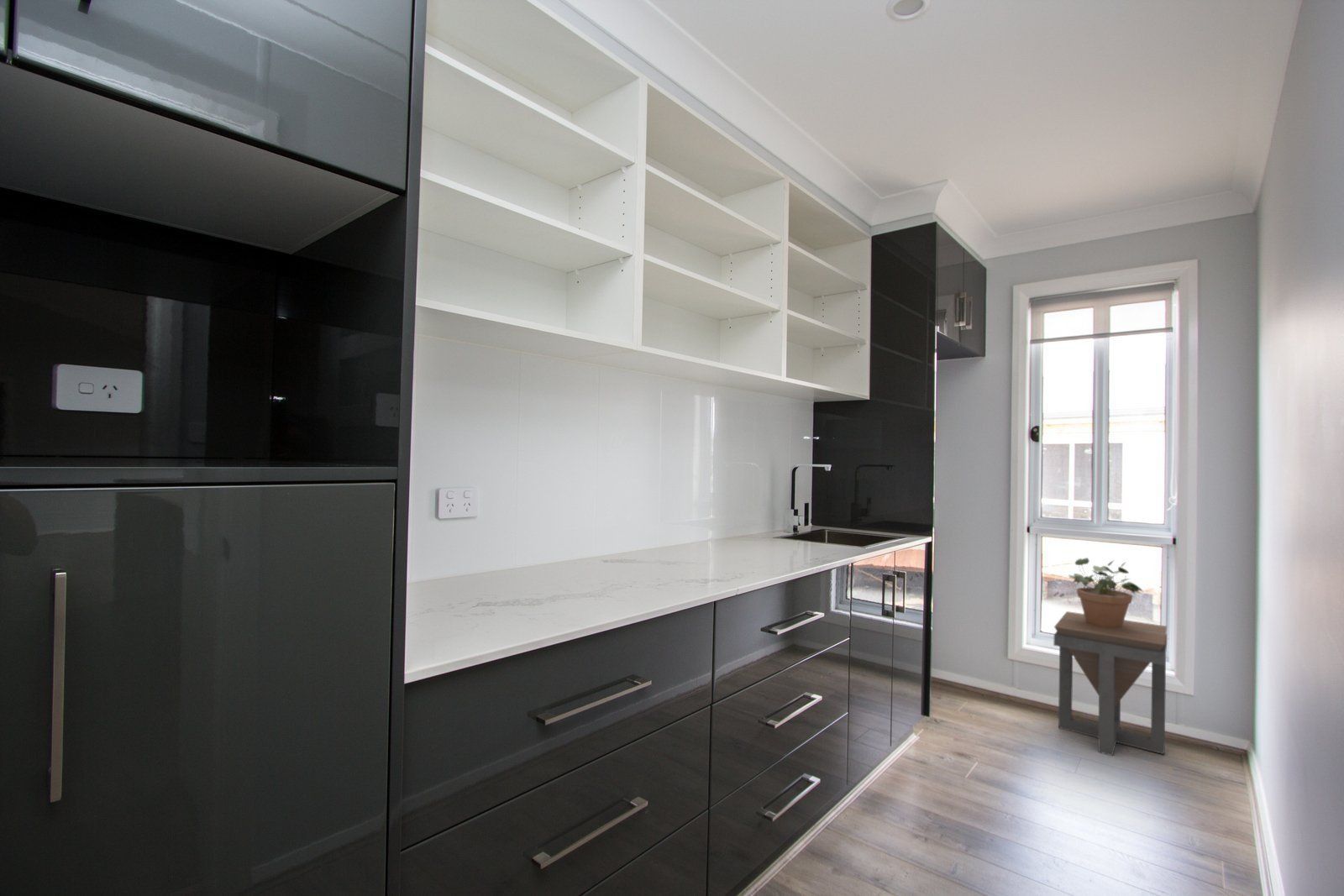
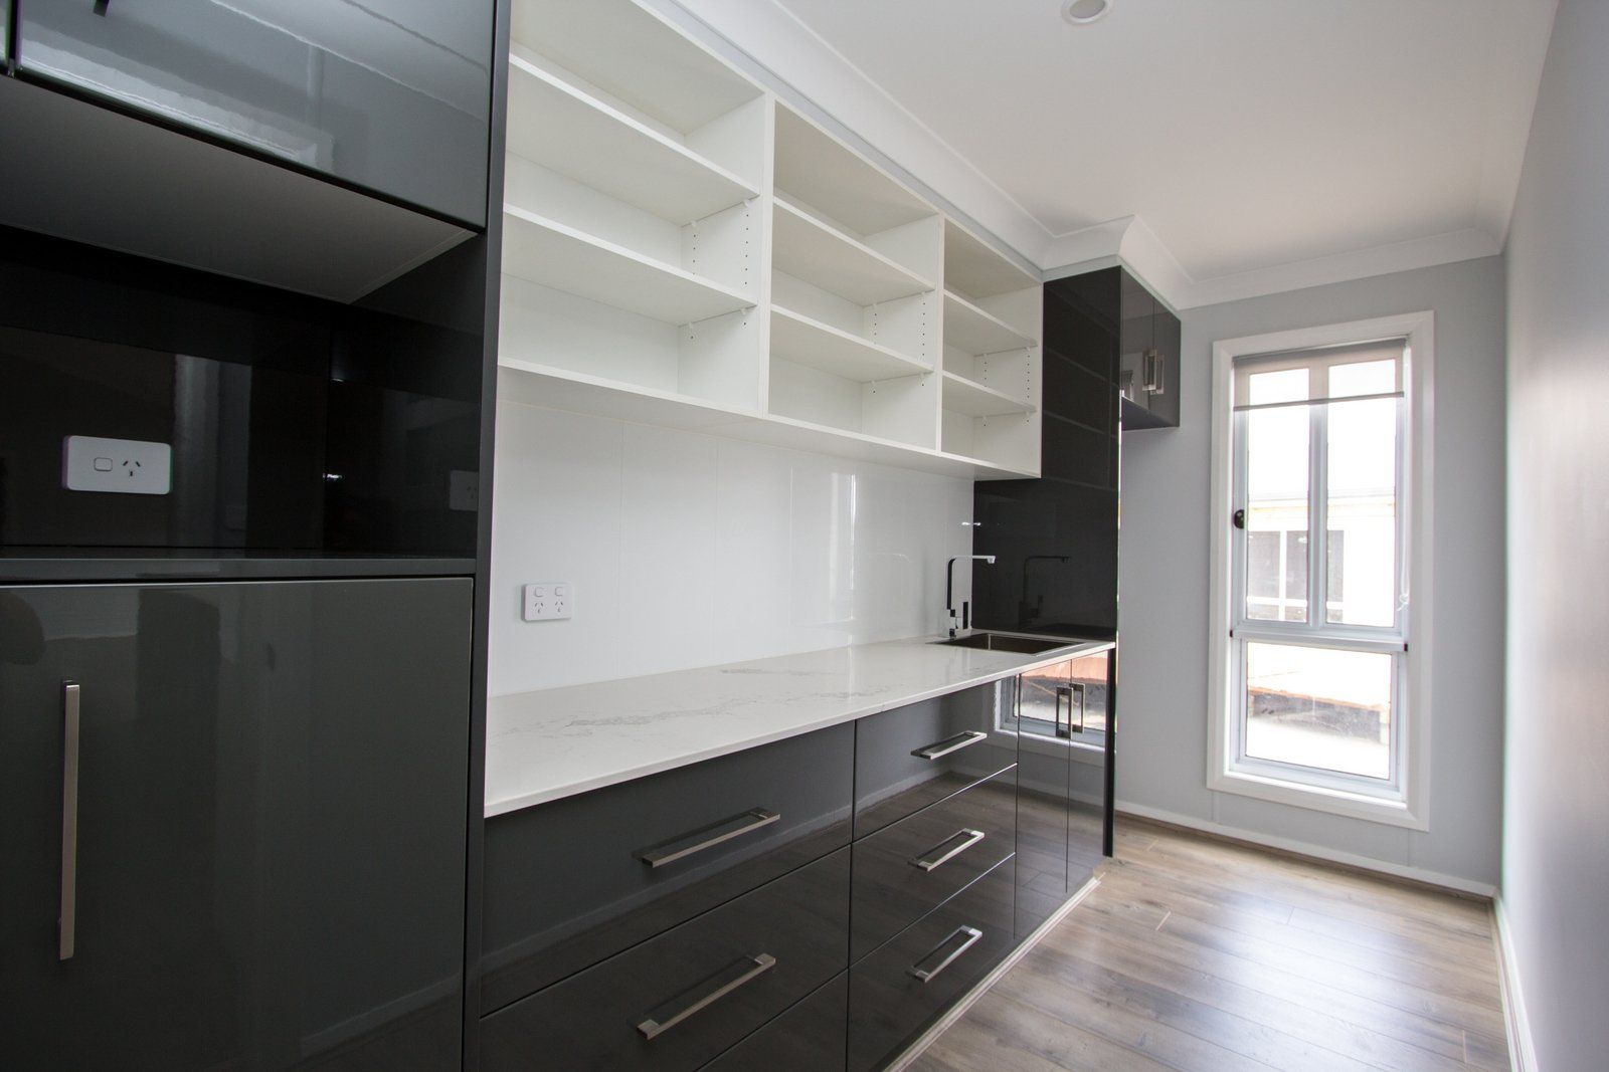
- potted plant [1068,557,1144,628]
- side table [1053,610,1168,757]
